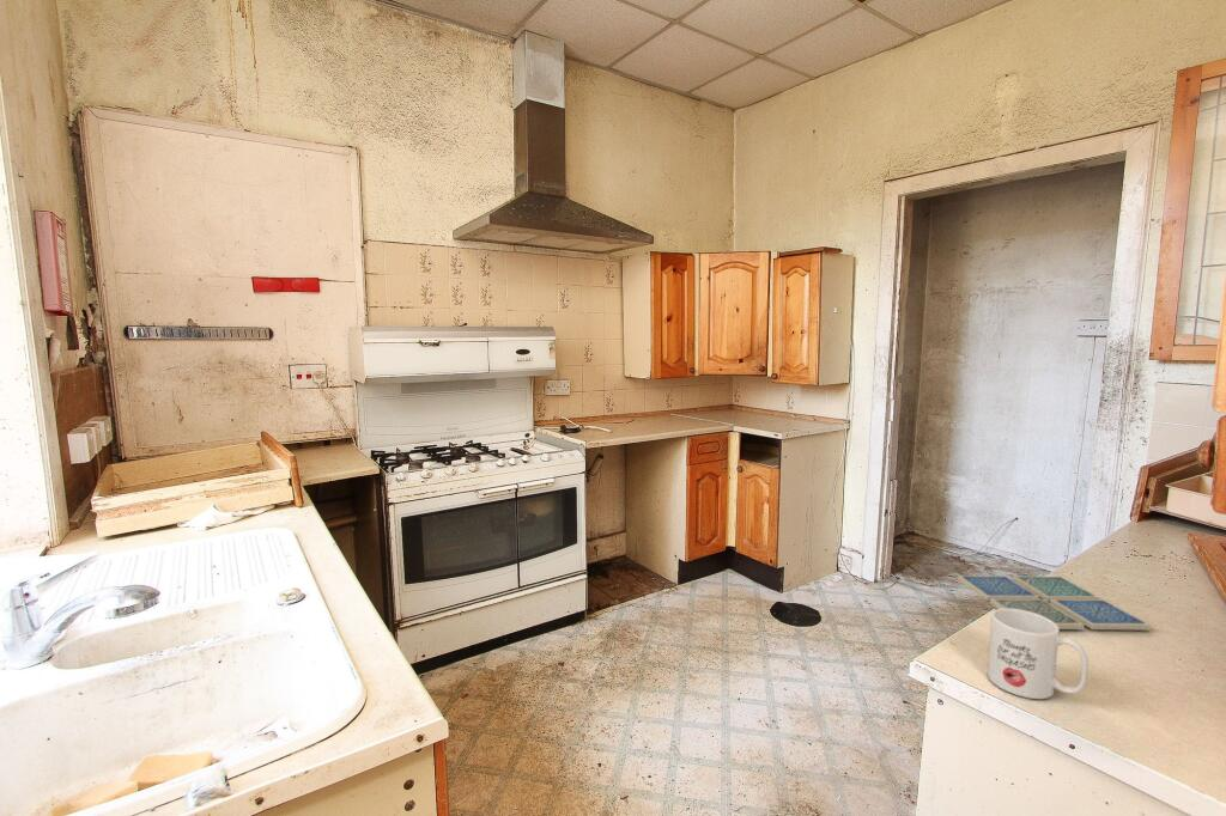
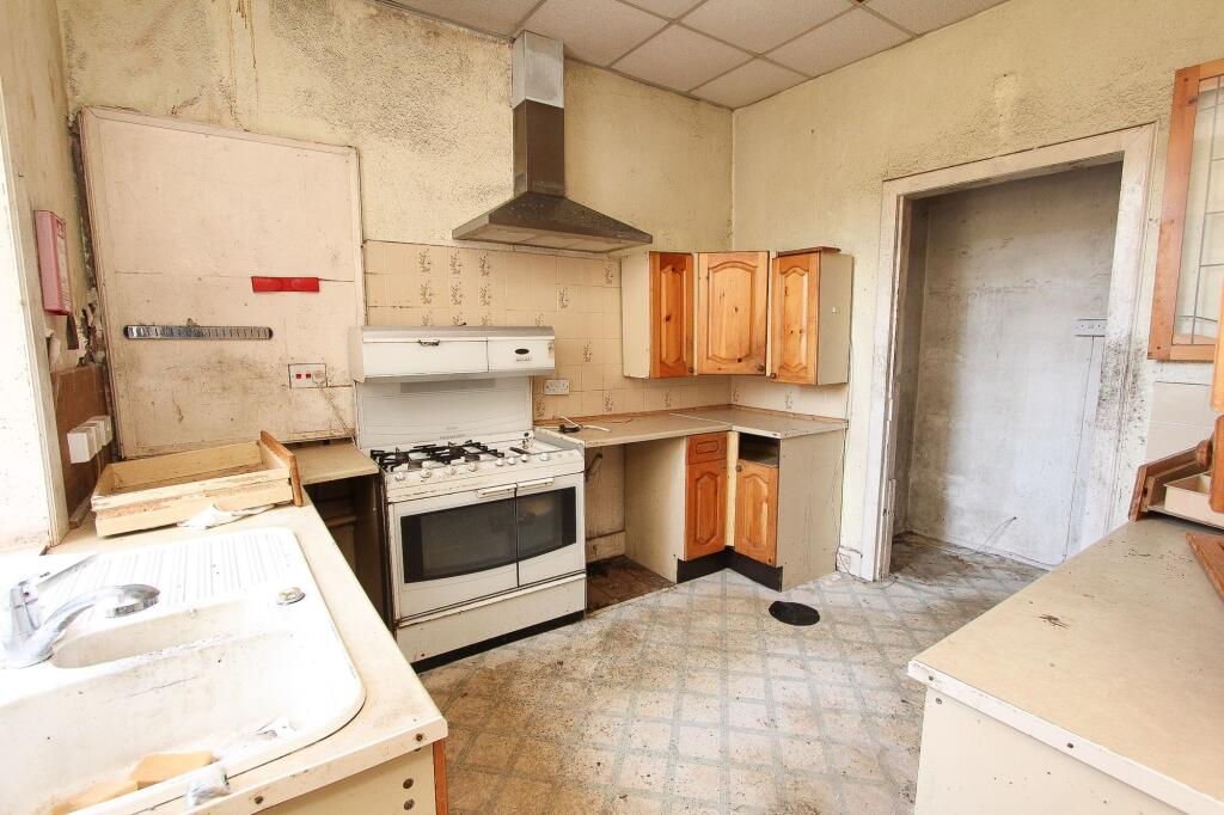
- drink coaster [957,574,1152,632]
- mug [985,608,1090,700]
